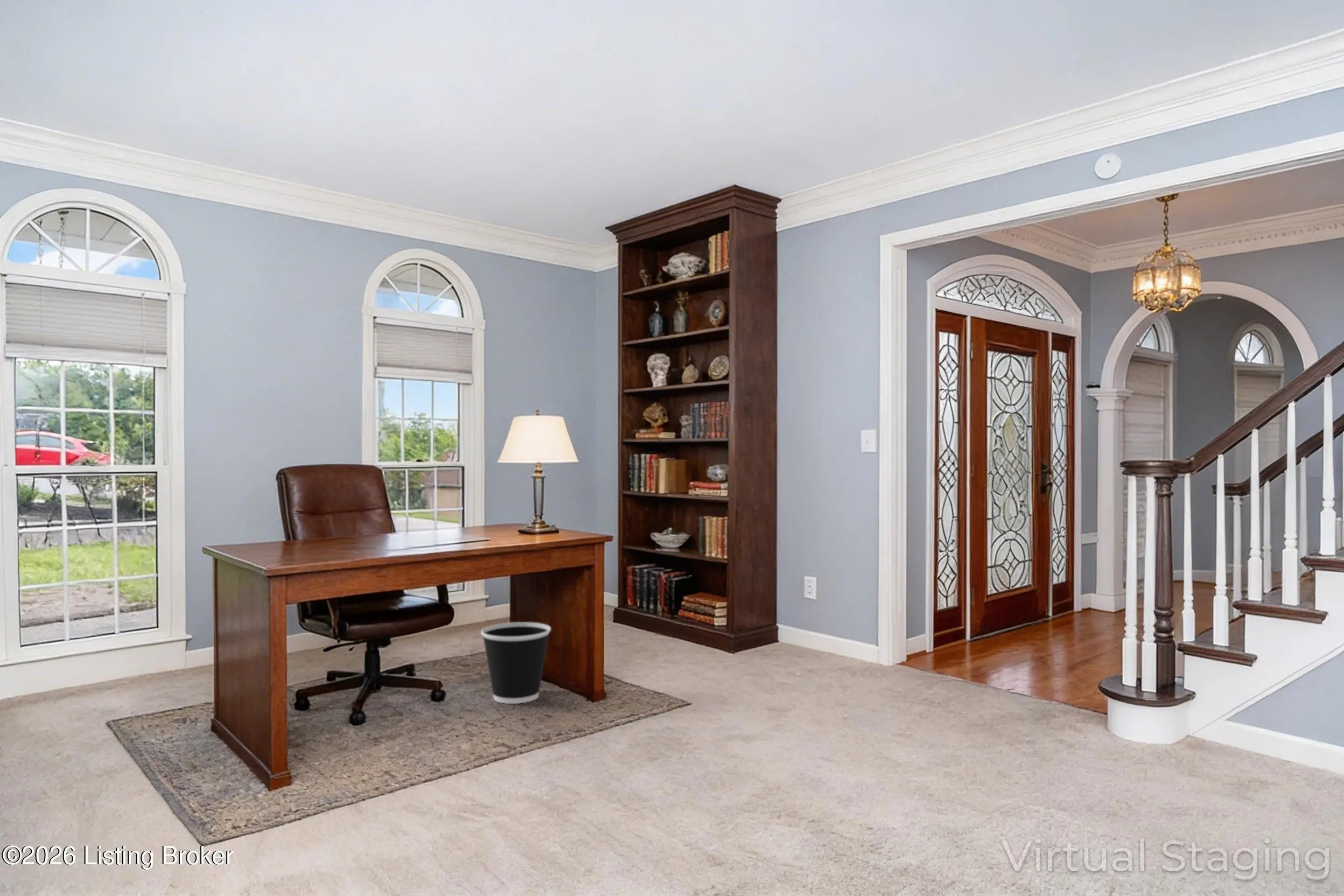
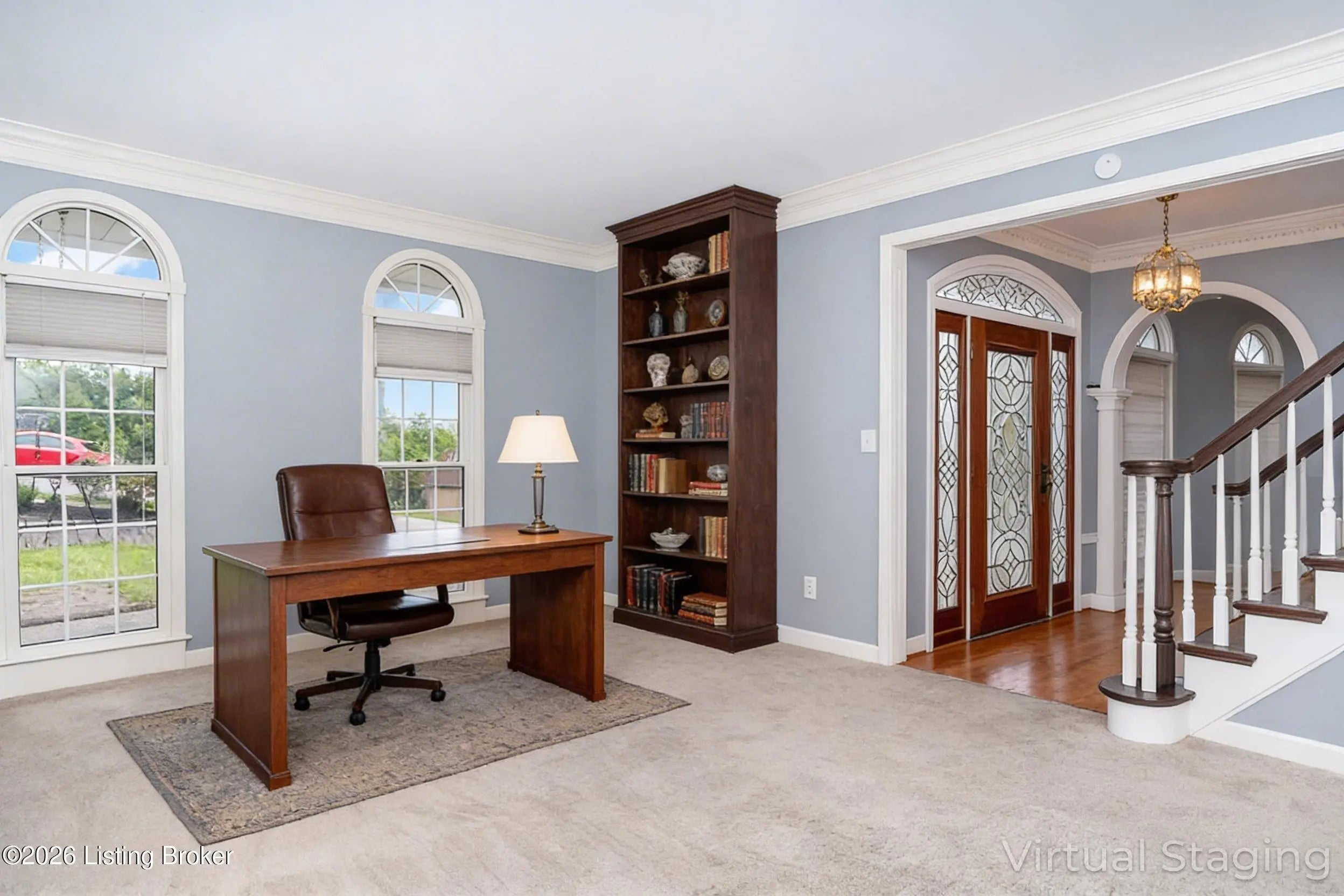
- wastebasket [480,621,551,704]
